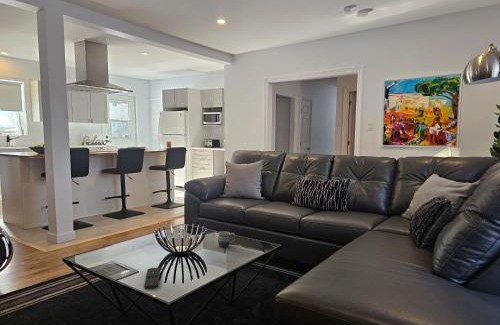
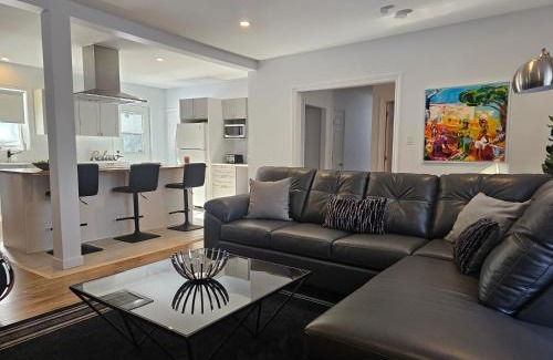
- remote control [143,267,161,290]
- mug [217,230,236,248]
